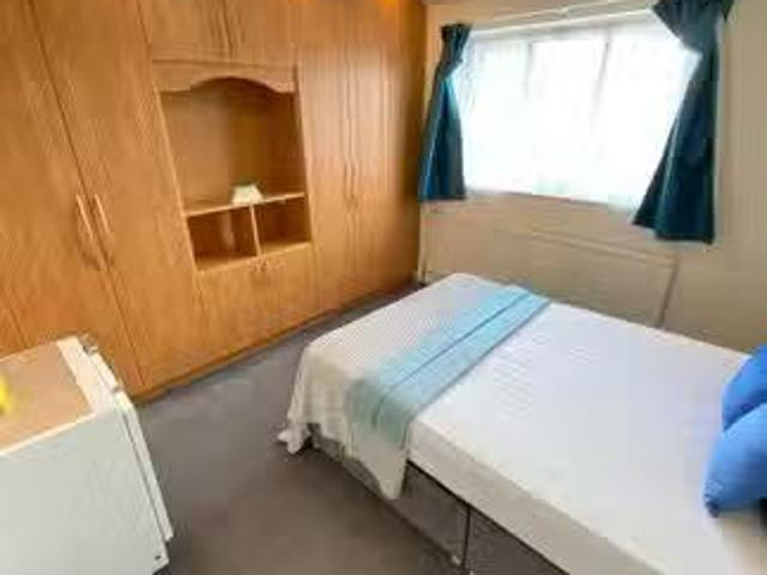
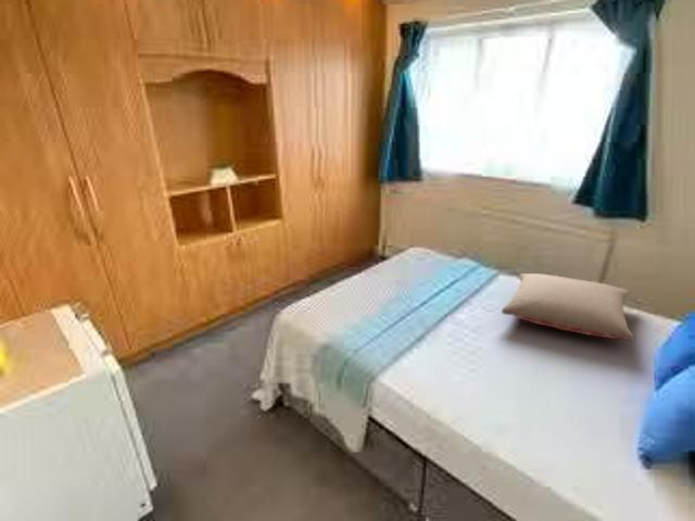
+ pillow [501,272,635,341]
